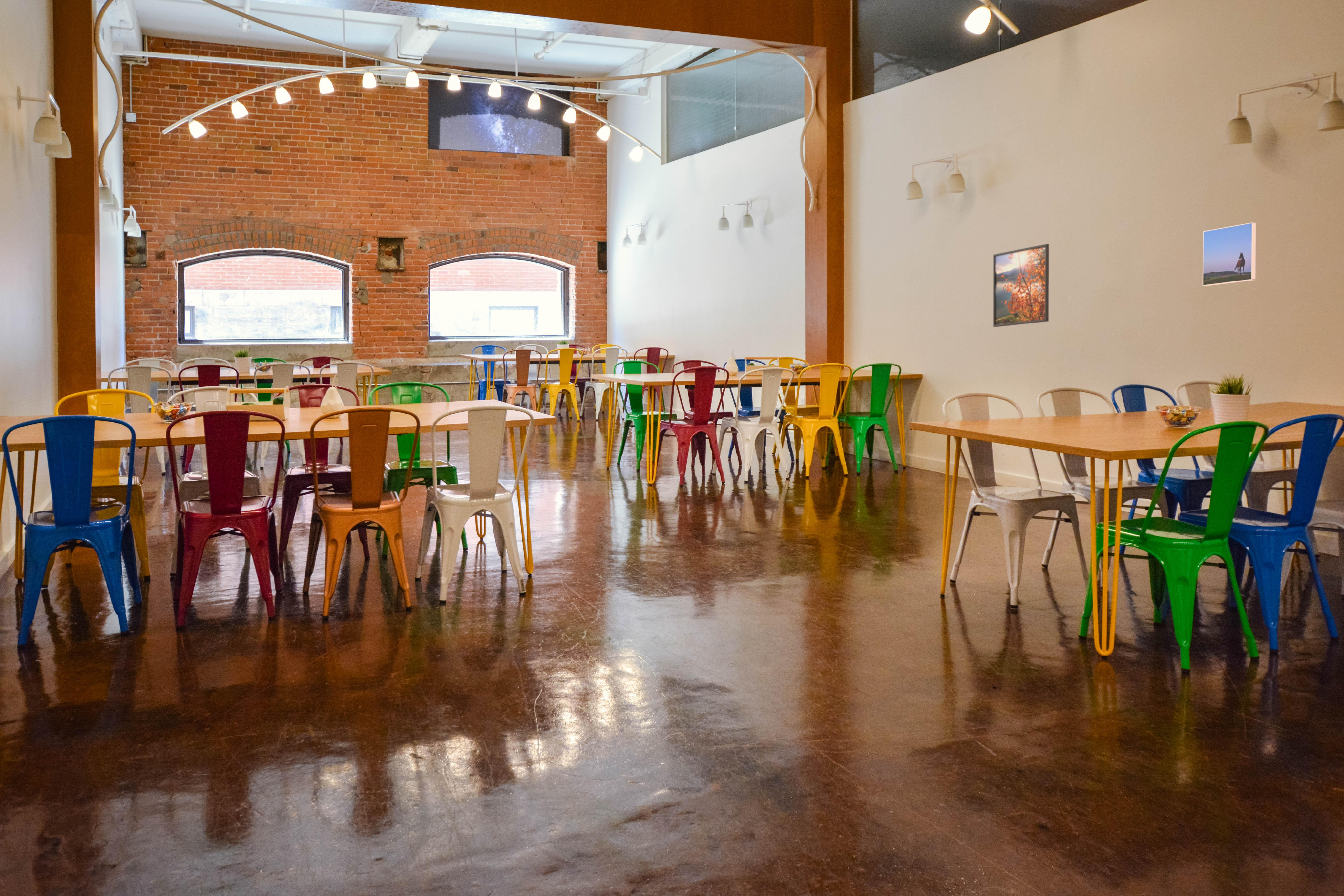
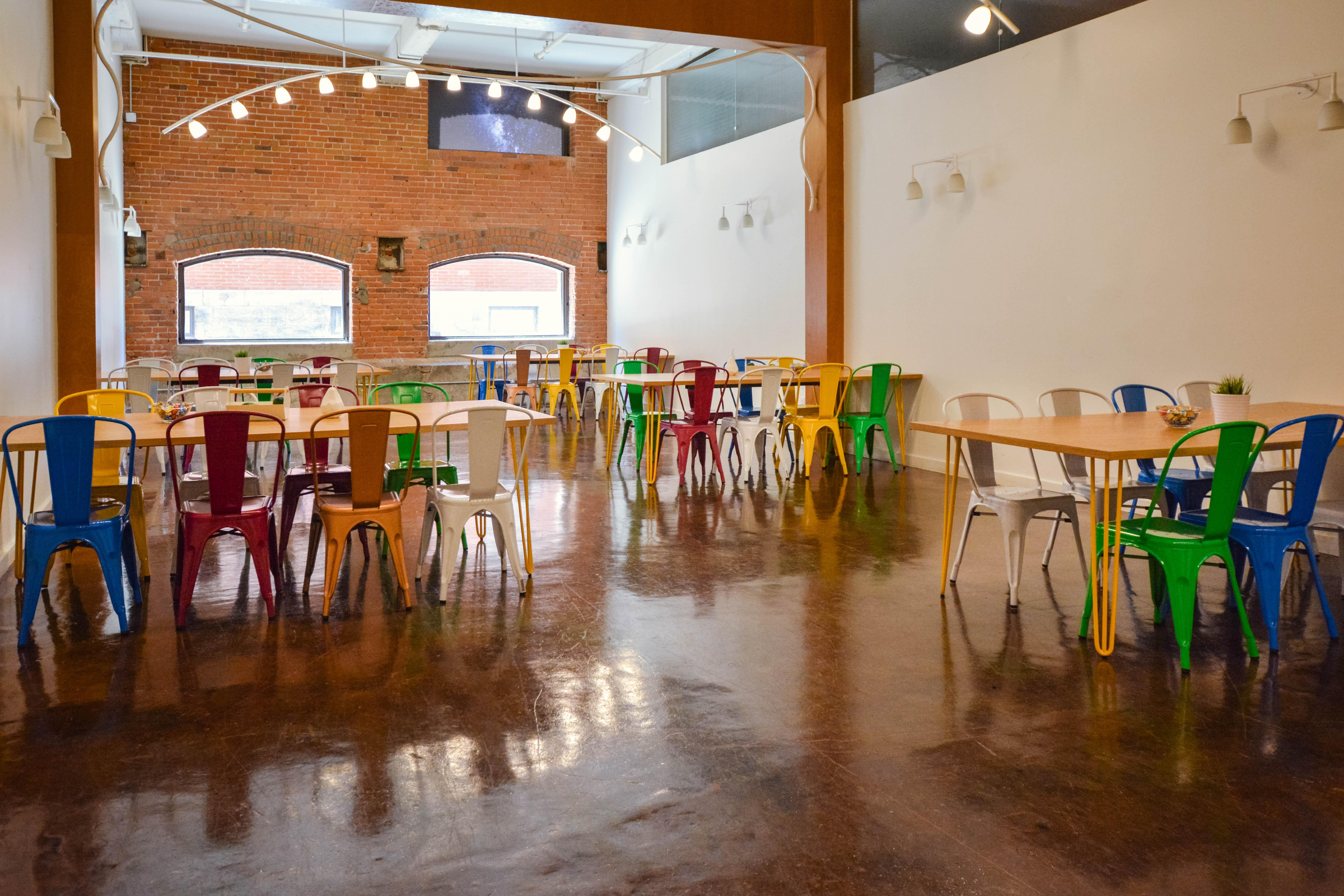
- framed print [993,243,1049,327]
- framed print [1202,222,1257,287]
